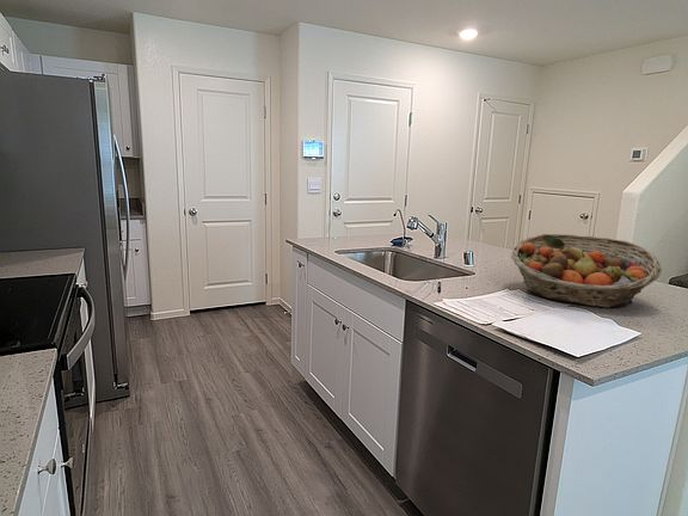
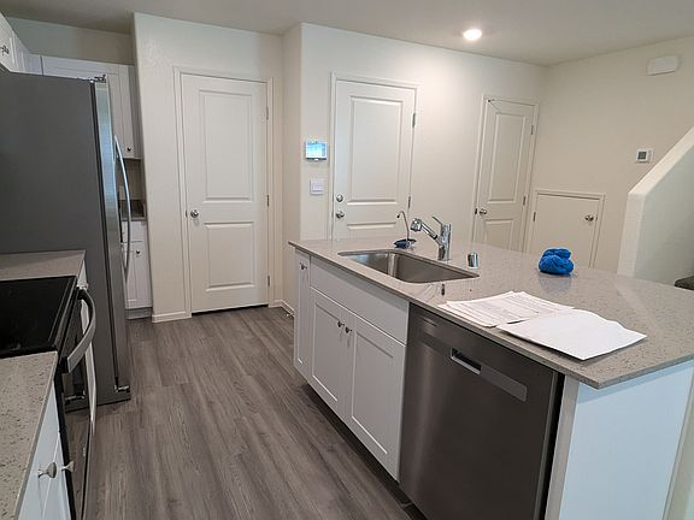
- fruit basket [510,233,663,309]
